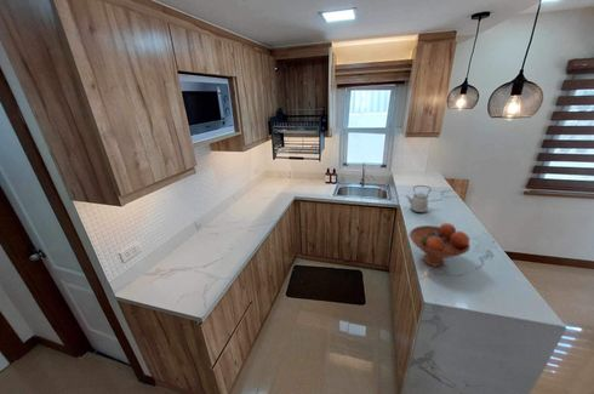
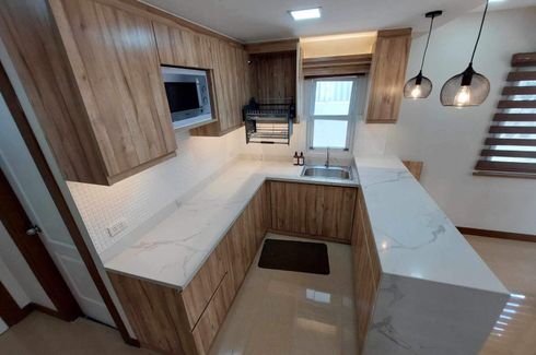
- kettle [405,184,432,213]
- fruit bowl [409,222,472,268]
